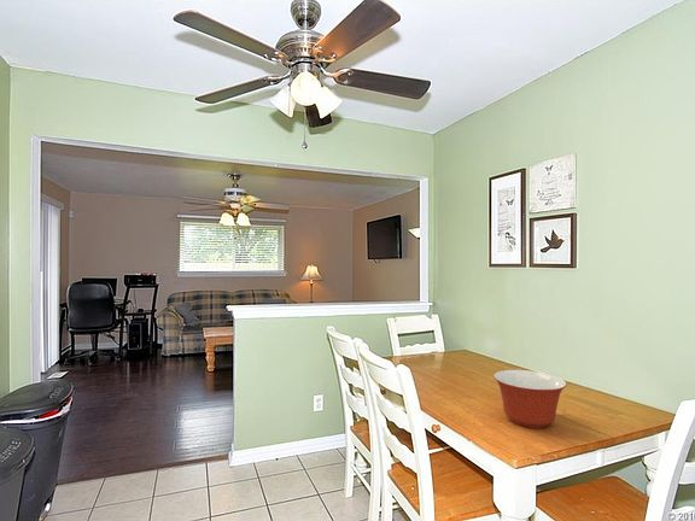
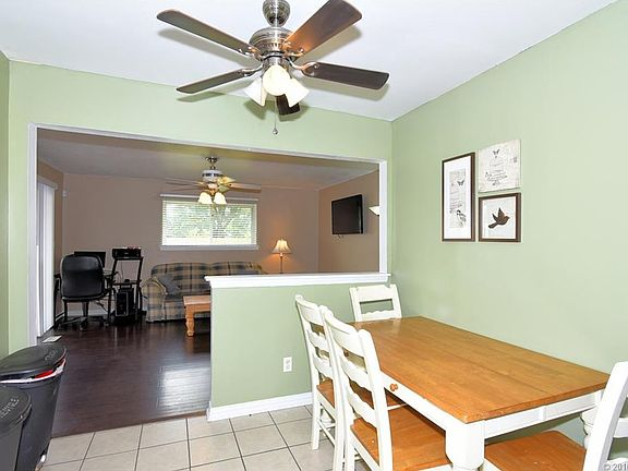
- mixing bowl [492,369,568,429]
